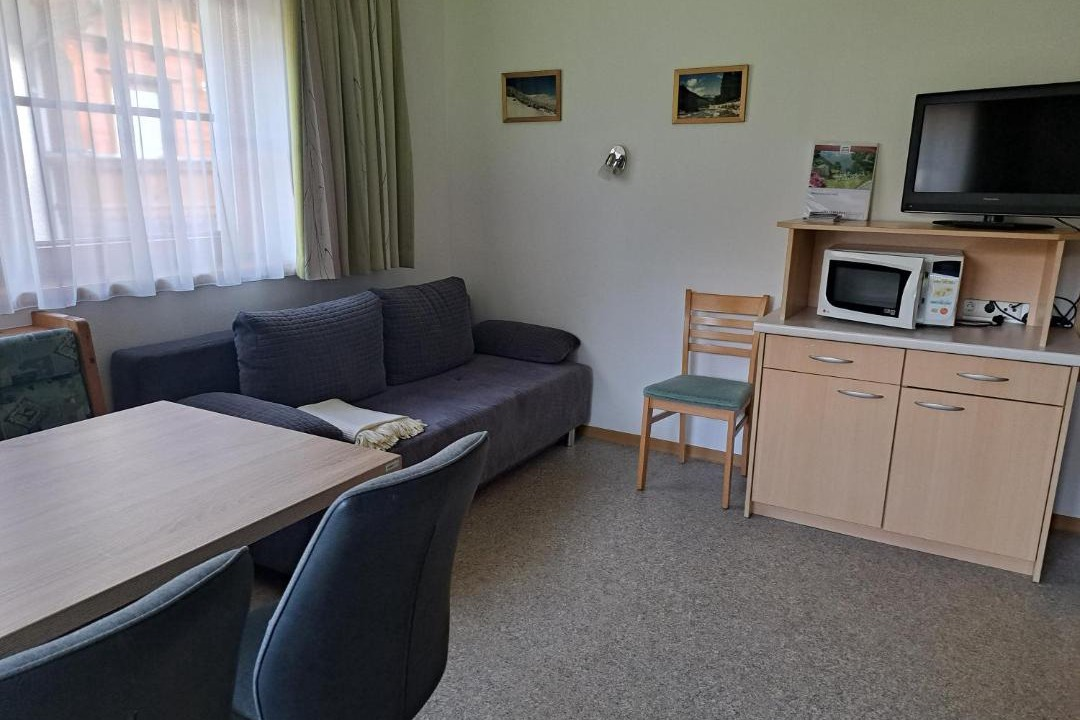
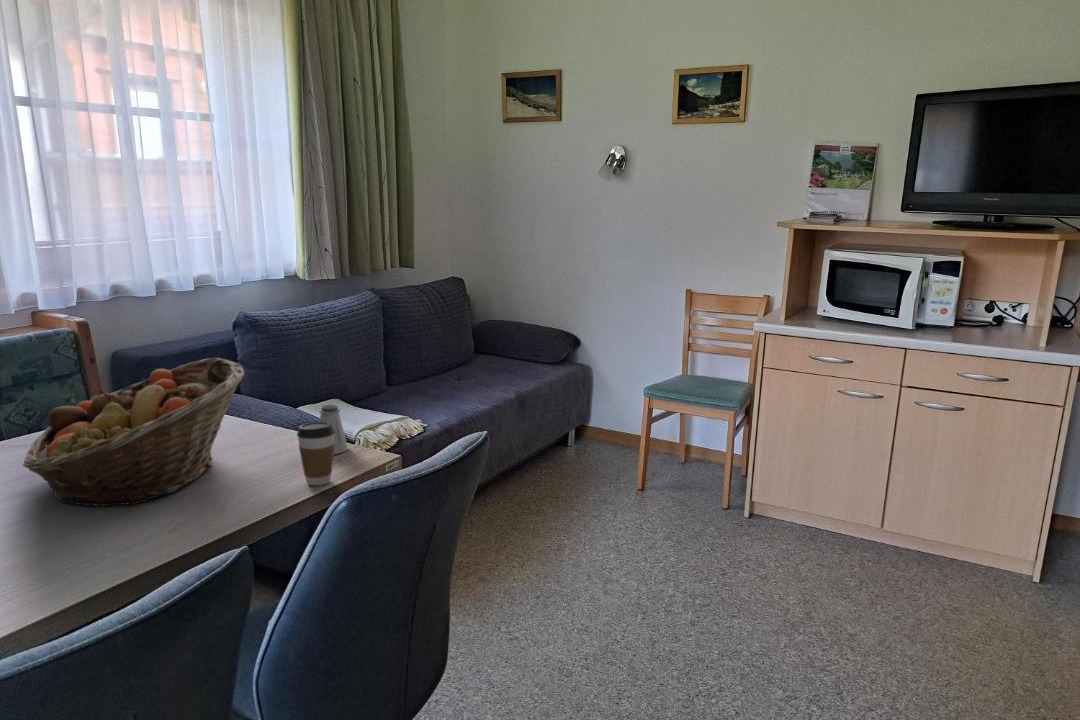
+ coffee cup [296,421,335,486]
+ fruit basket [22,357,246,507]
+ saltshaker [318,404,349,455]
